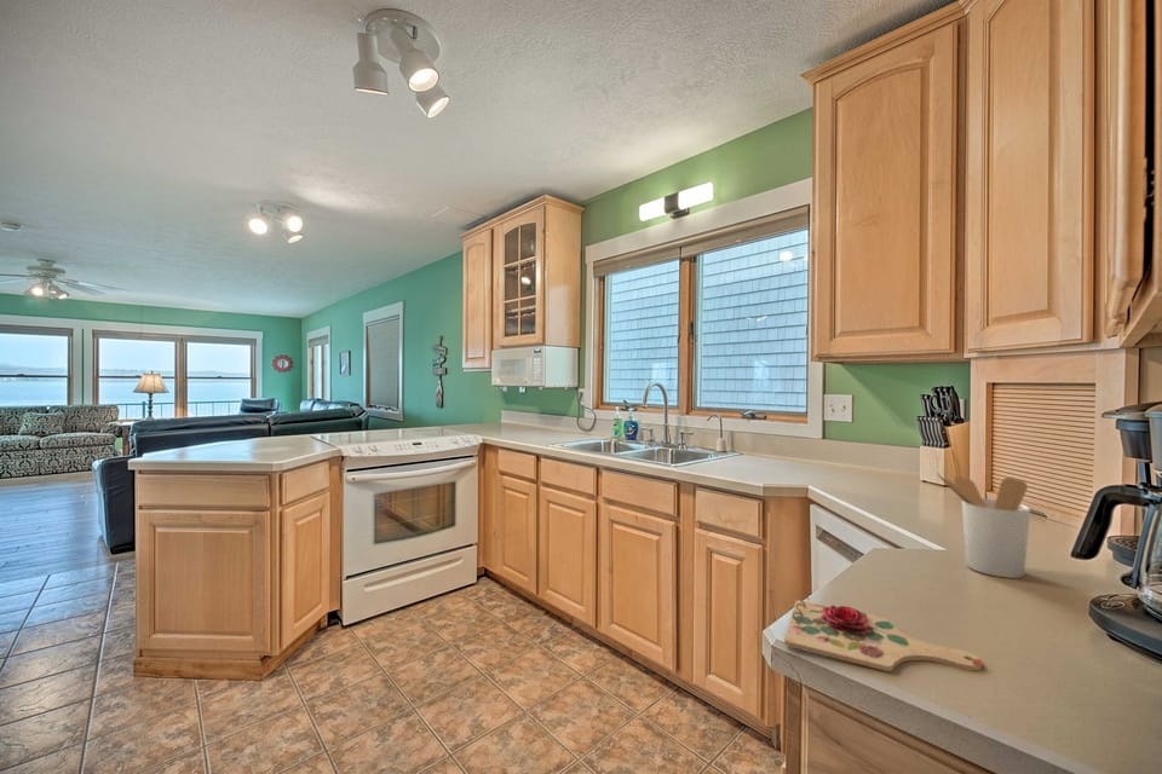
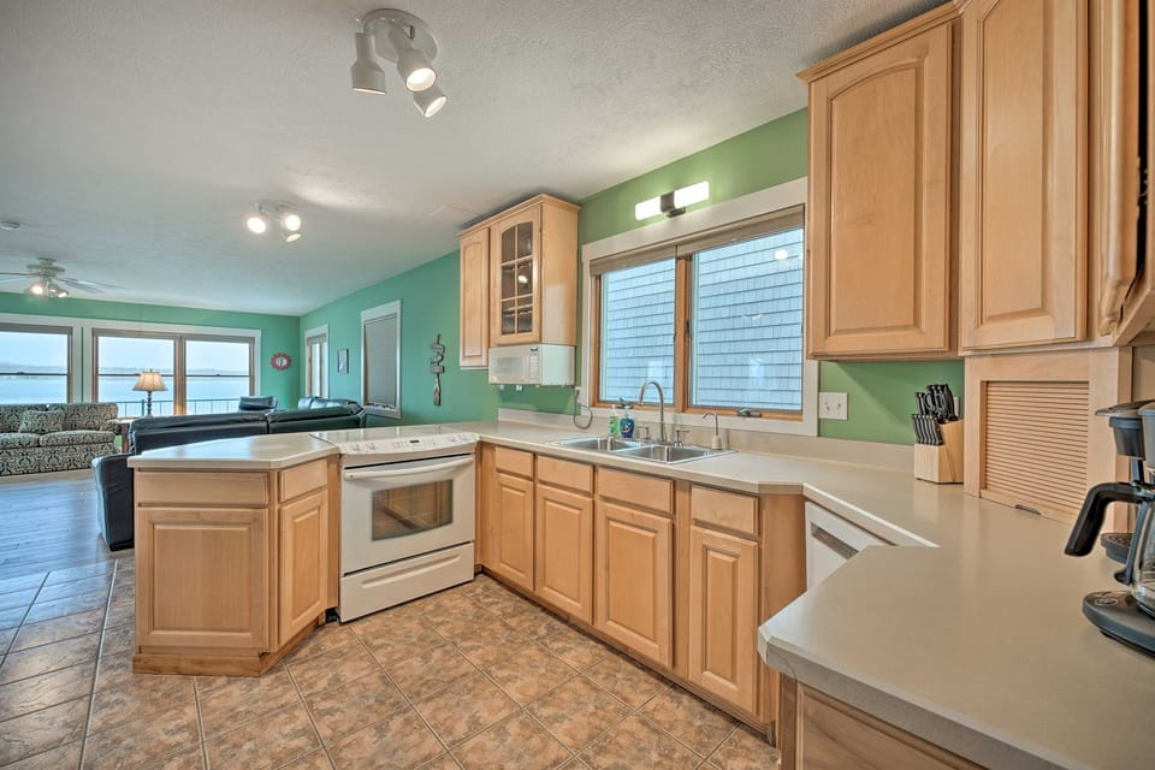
- utensil holder [934,472,1031,579]
- cutting board [783,595,983,672]
